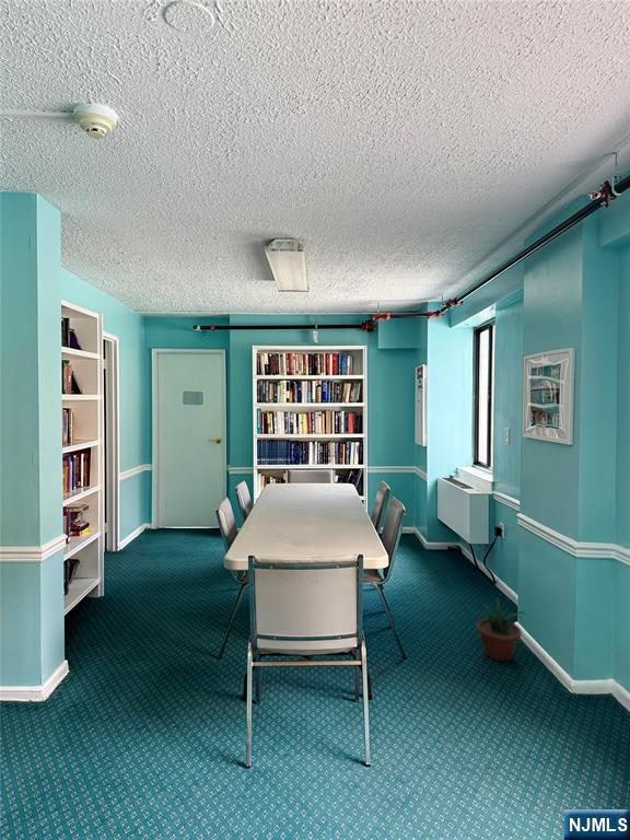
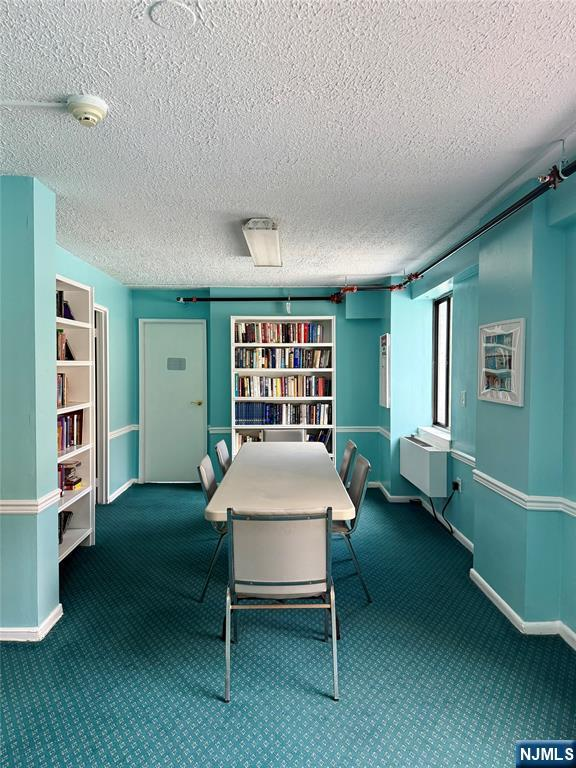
- potted plant [476,596,527,662]
